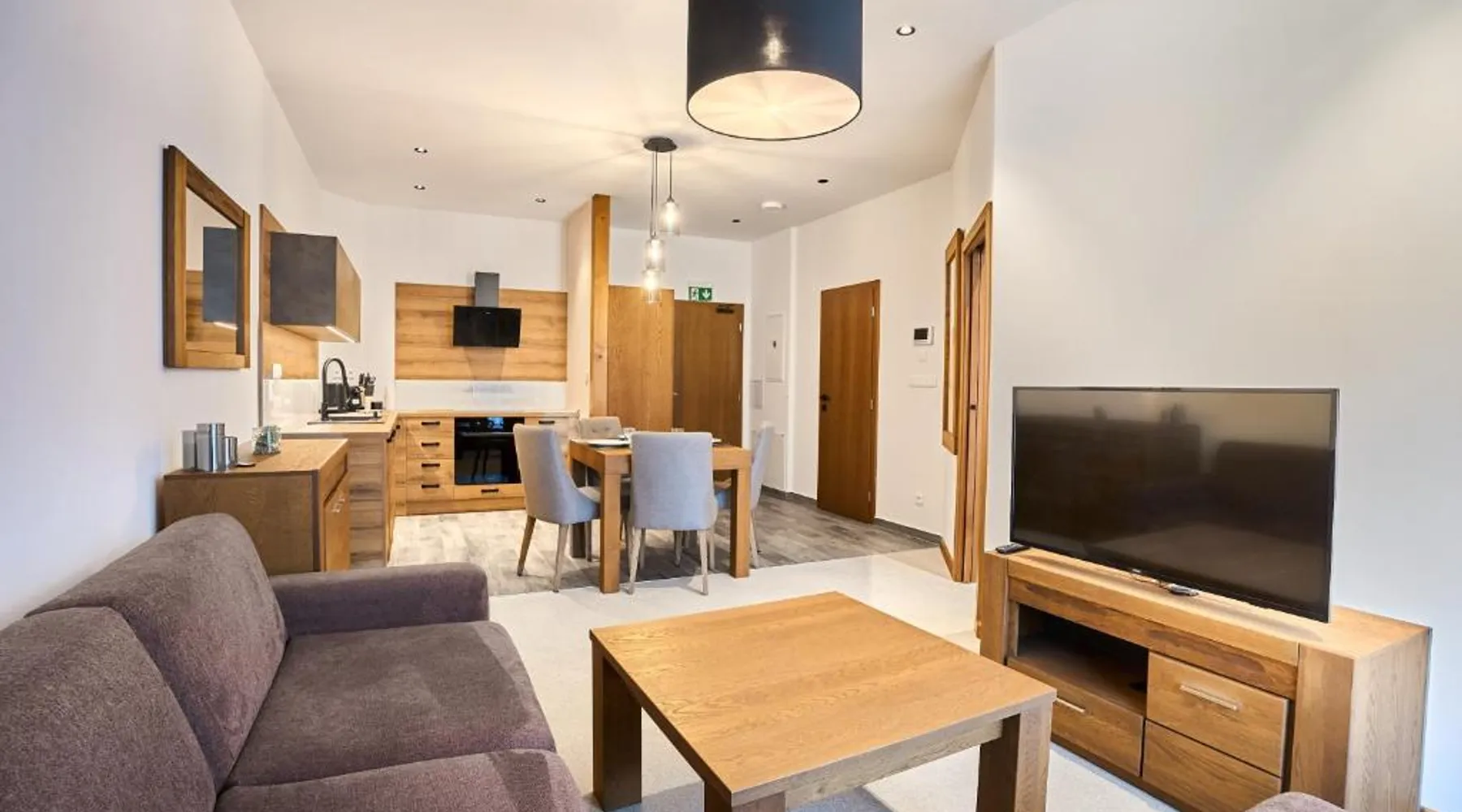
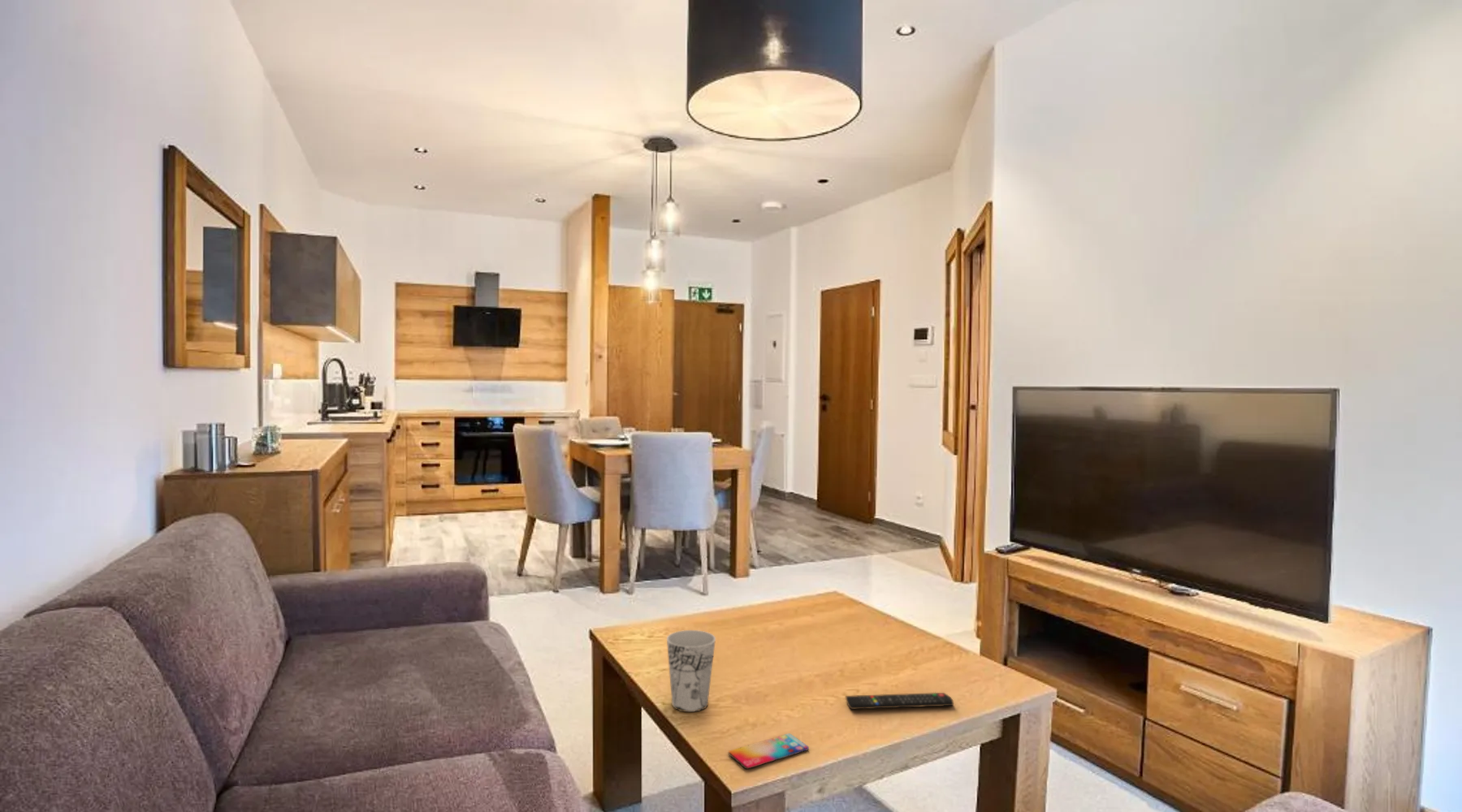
+ smartphone [728,732,810,770]
+ remote control [845,692,954,710]
+ cup [666,629,716,713]
